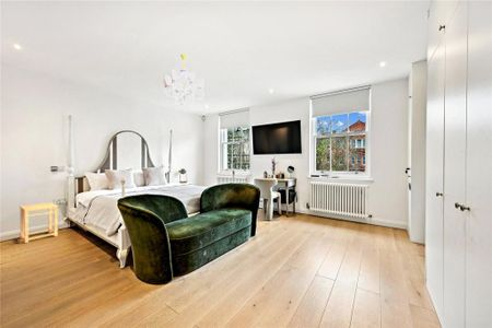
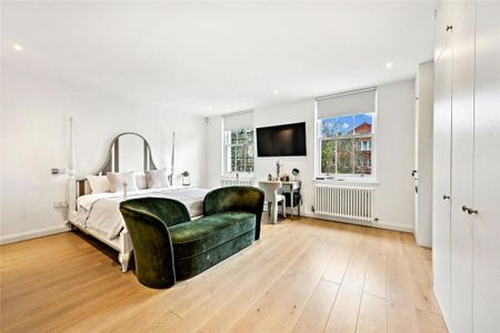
- chandelier [163,54,206,107]
- side table [19,201,59,244]
